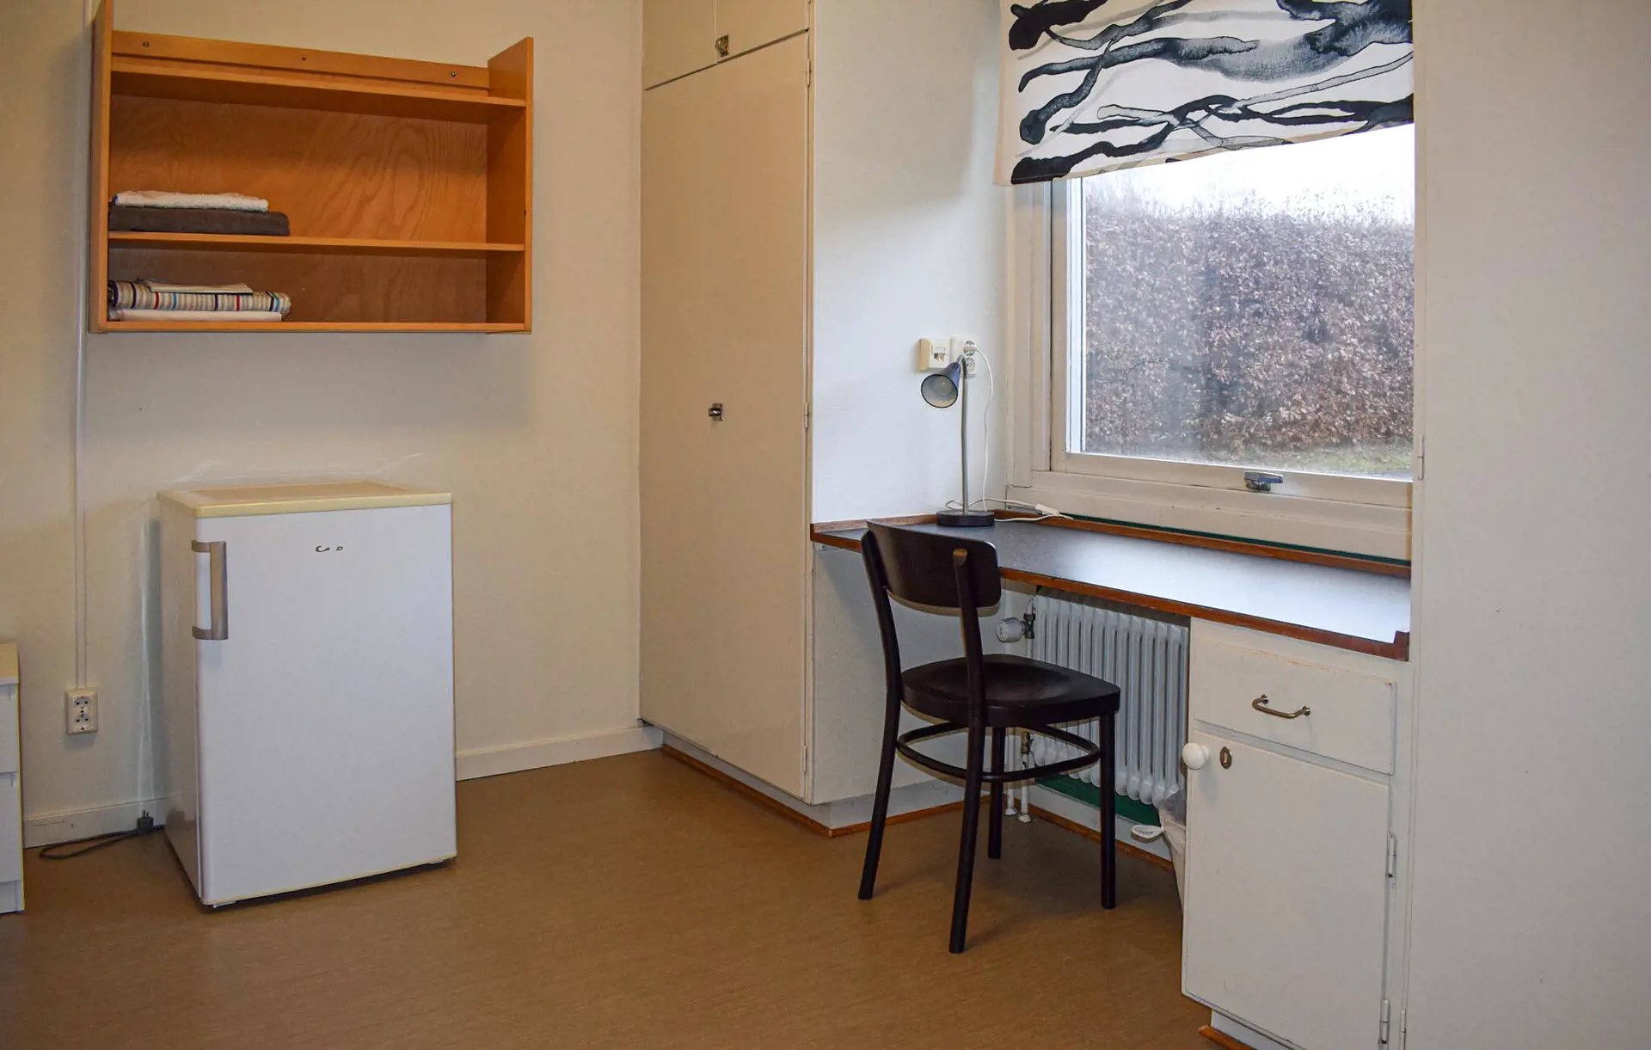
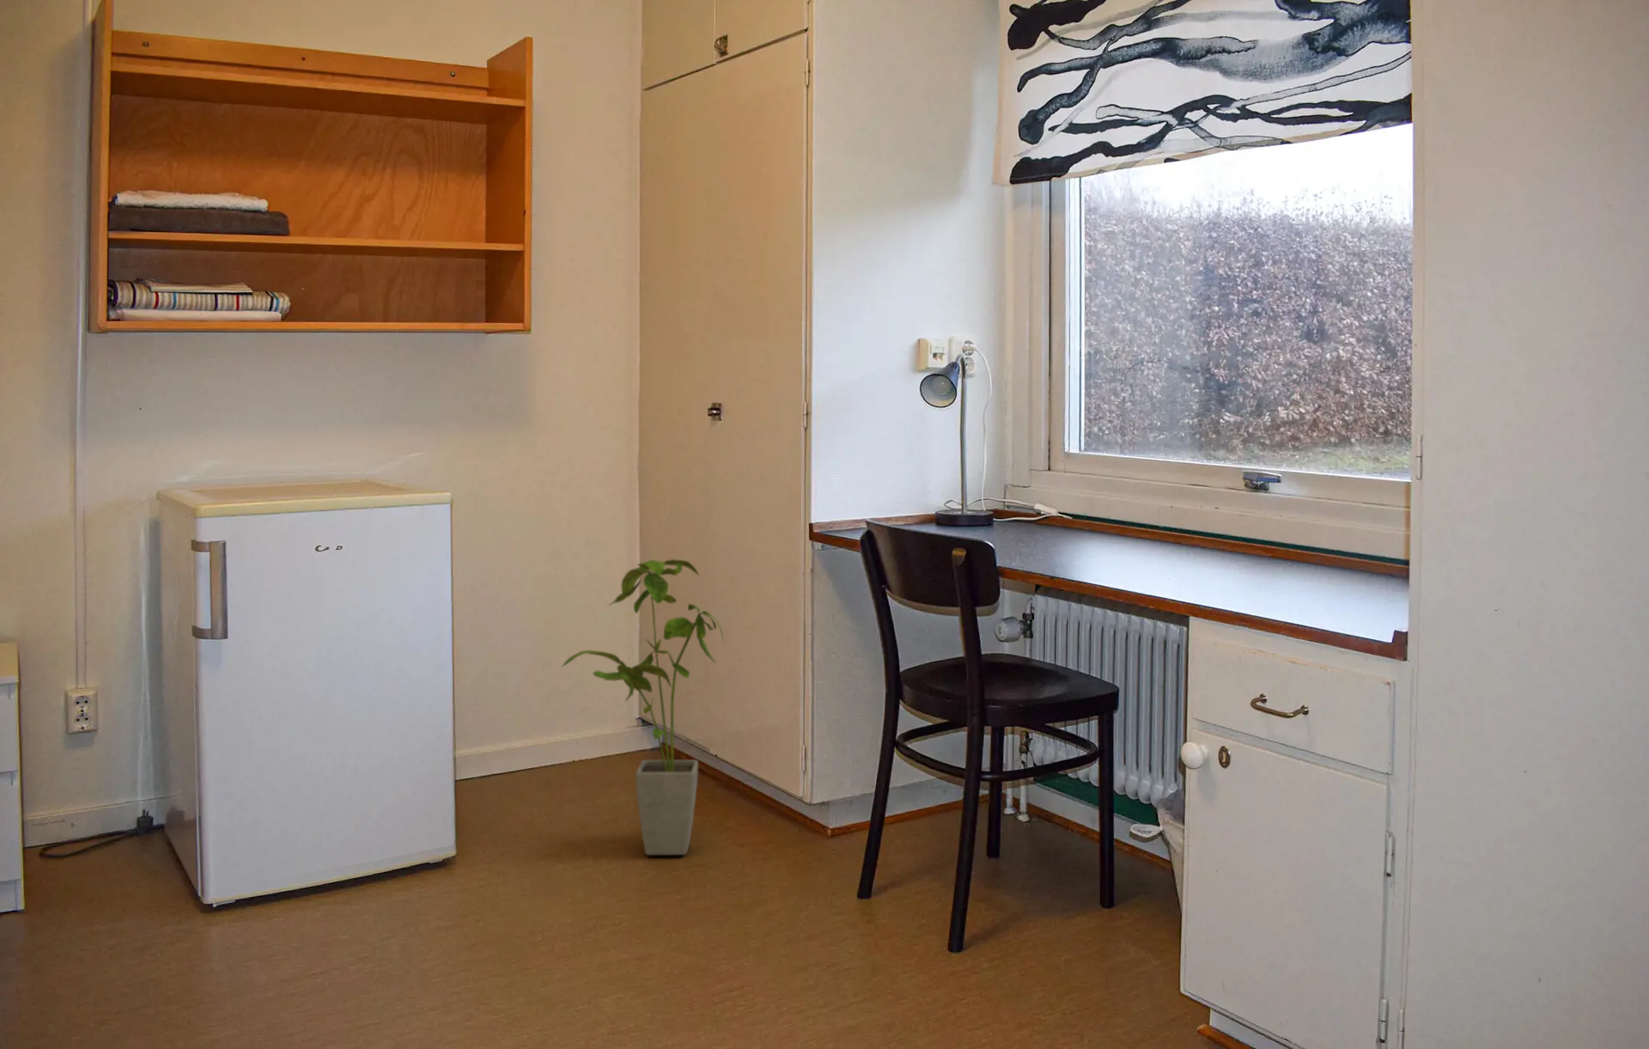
+ house plant [560,559,724,856]
